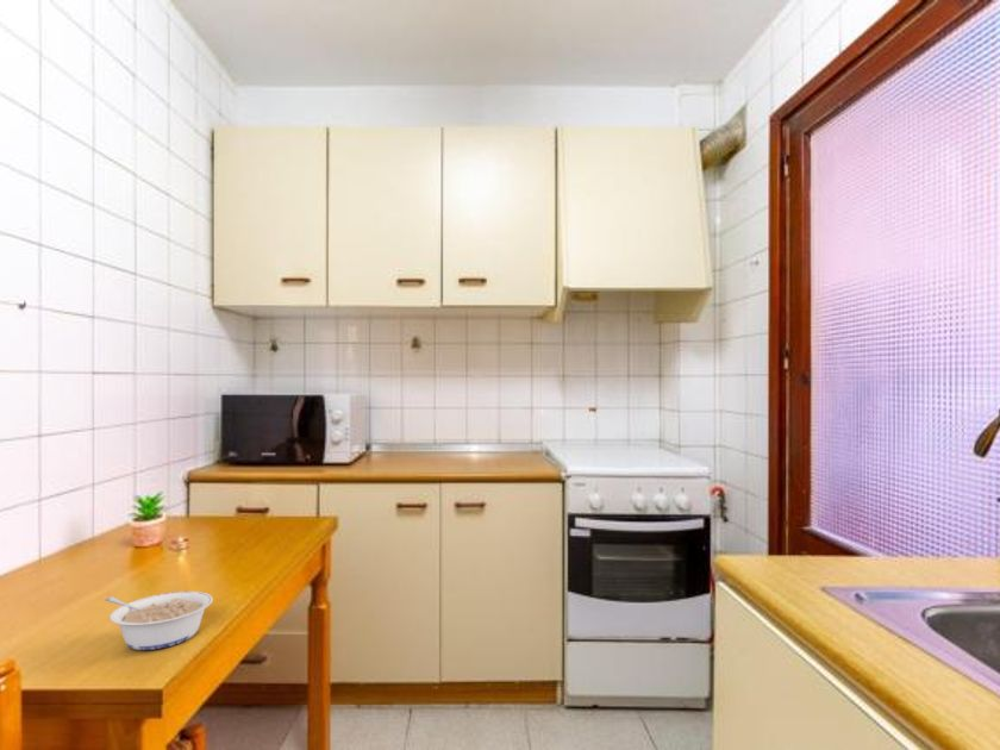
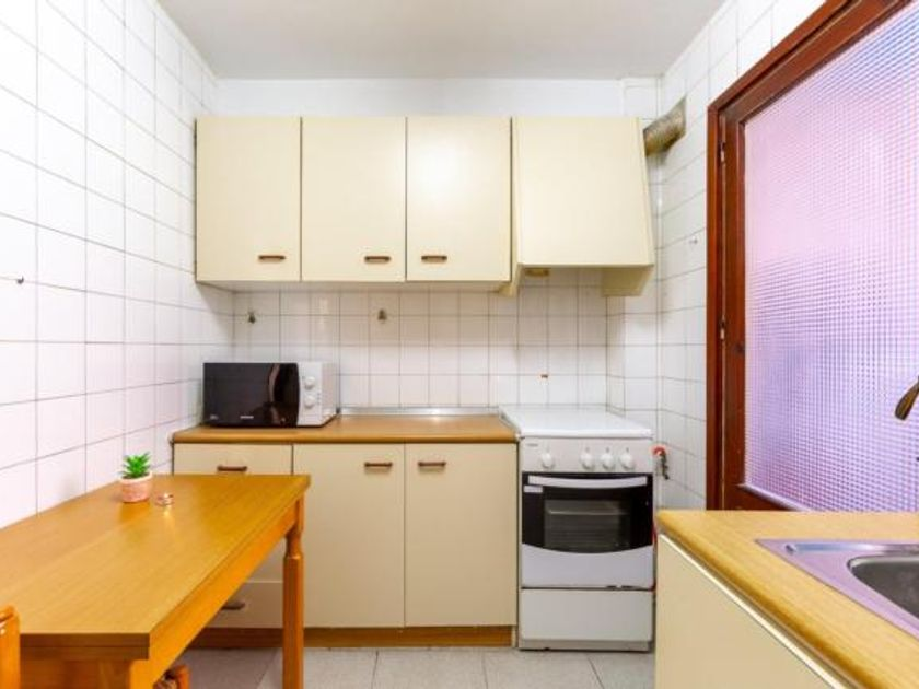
- legume [105,590,214,651]
